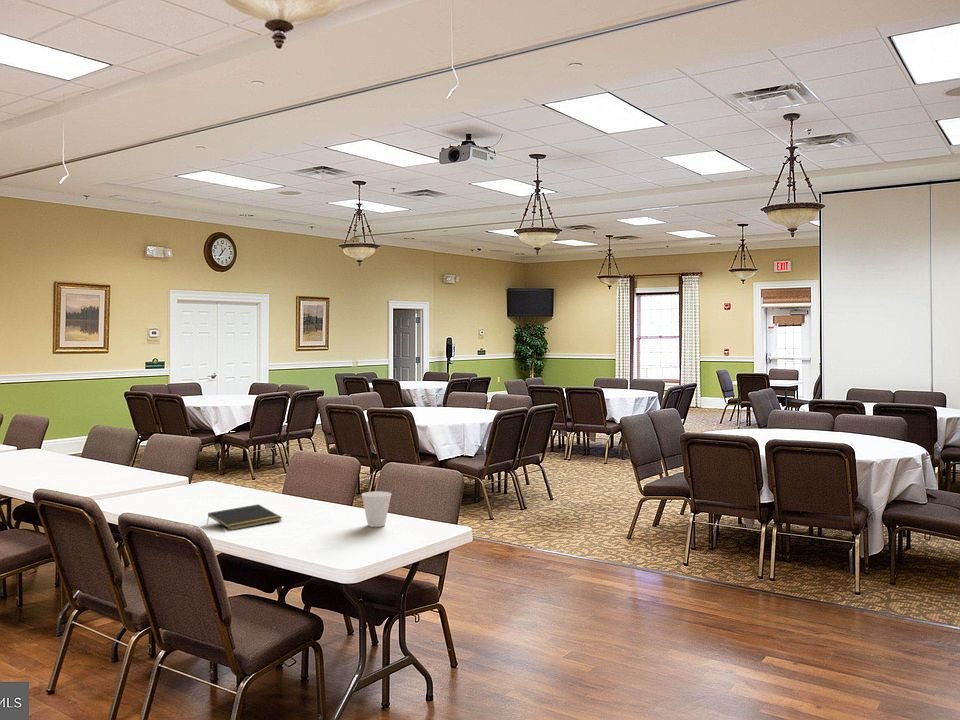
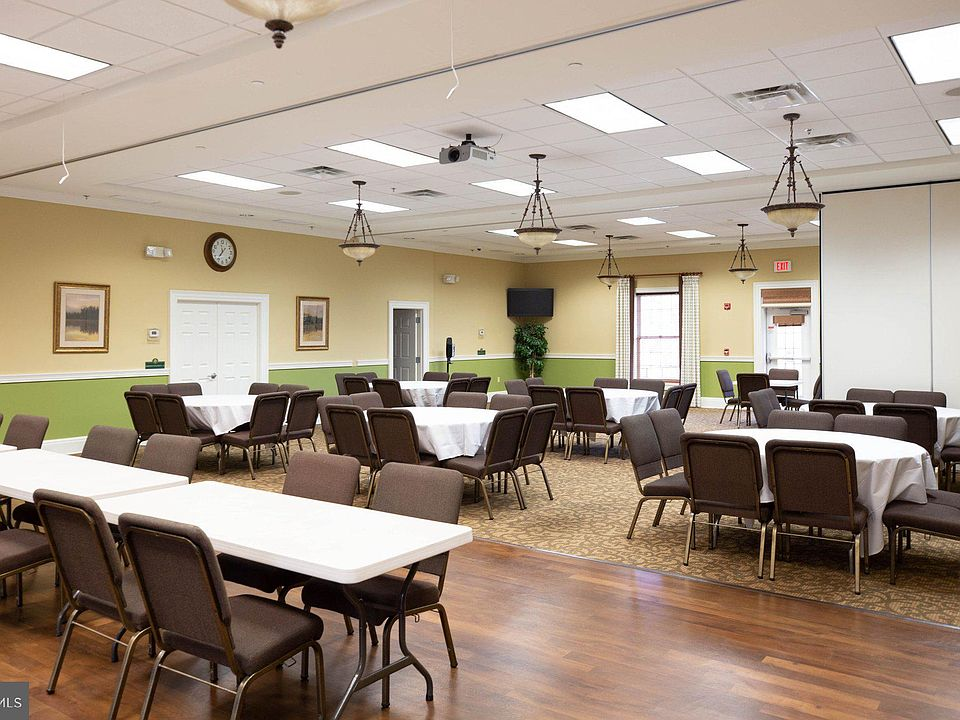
- notepad [206,503,283,531]
- cup [361,490,392,528]
